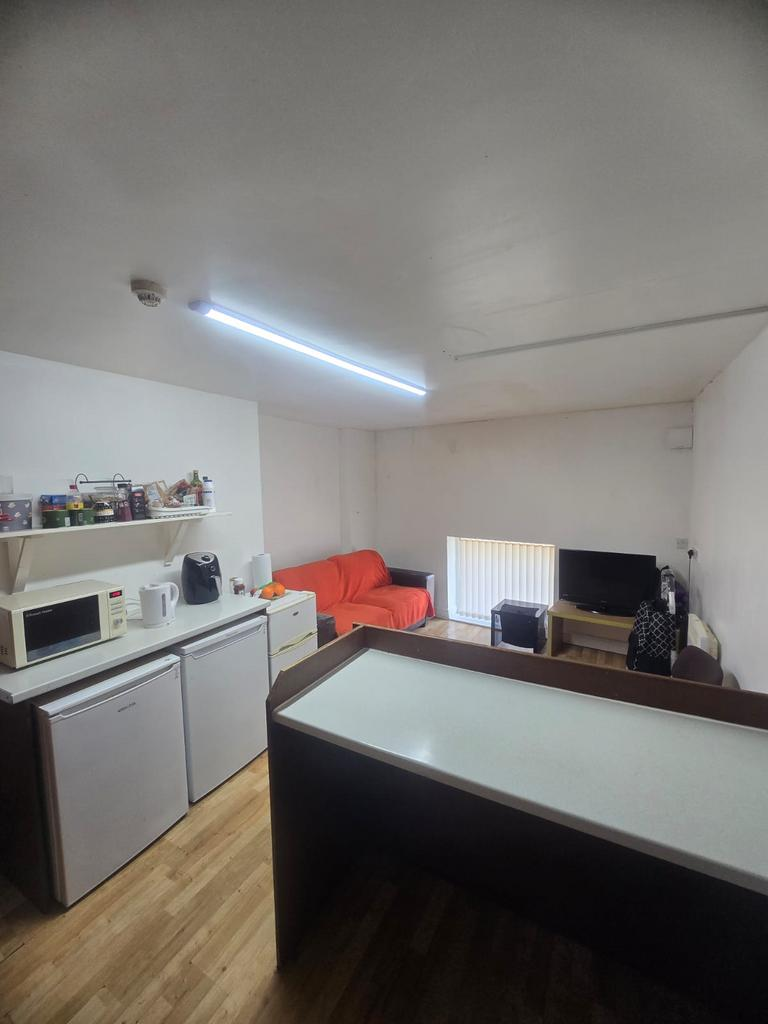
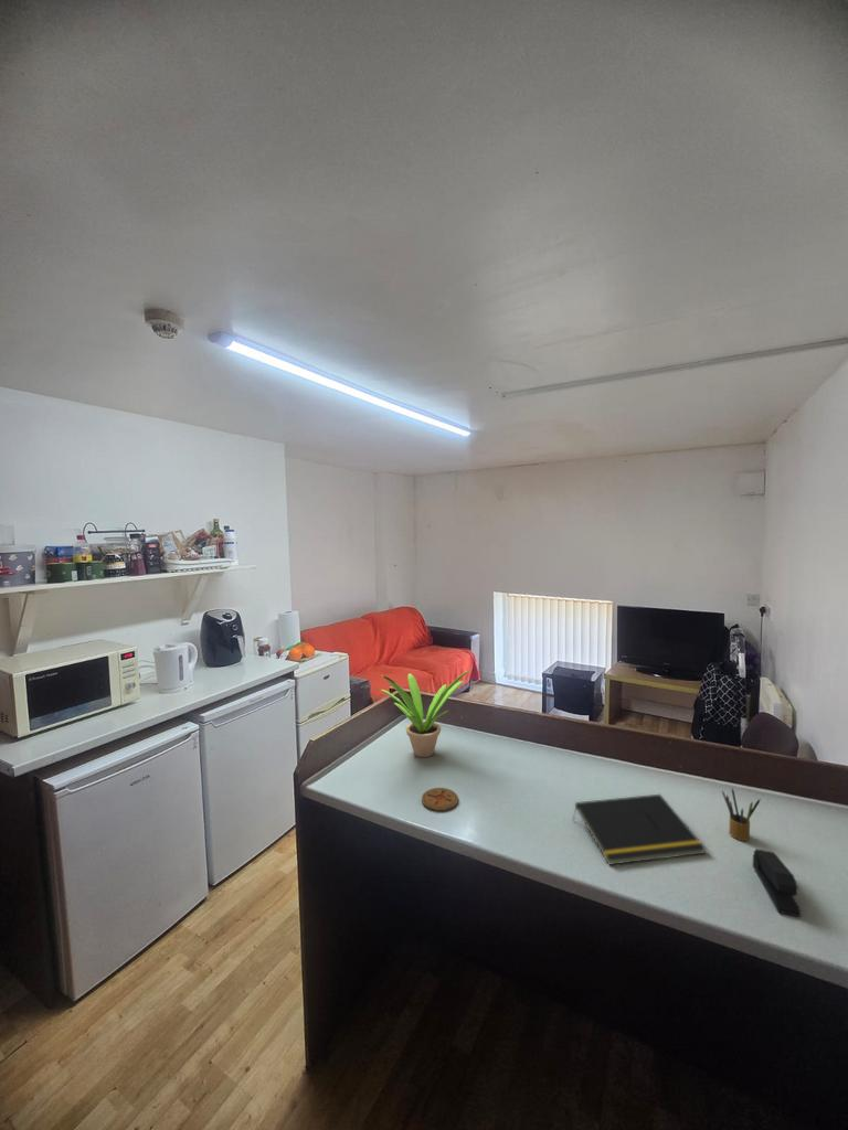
+ pencil box [721,787,762,842]
+ coaster [421,787,459,812]
+ potted plant [380,670,470,758]
+ stapler [752,848,802,918]
+ notepad [572,793,707,866]
